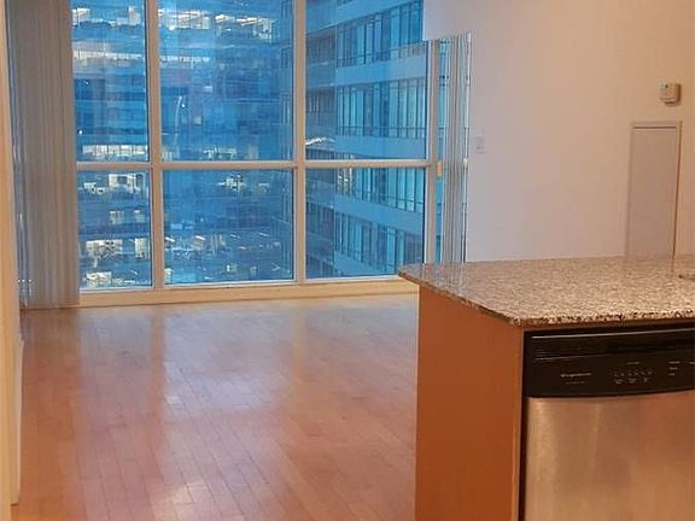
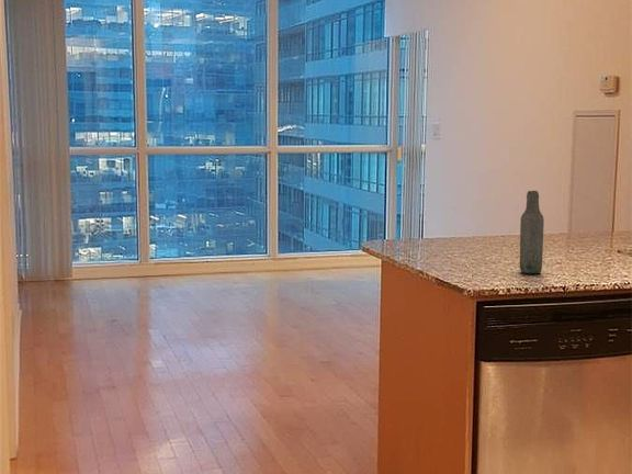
+ bottle [519,190,545,275]
